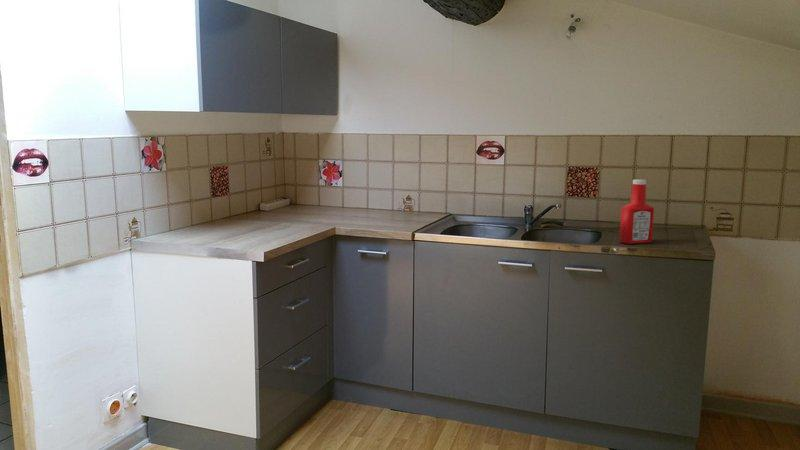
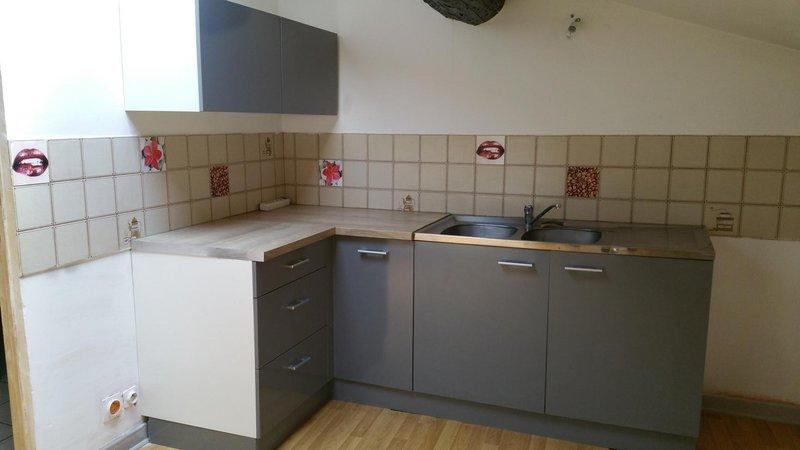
- soap bottle [618,179,655,245]
